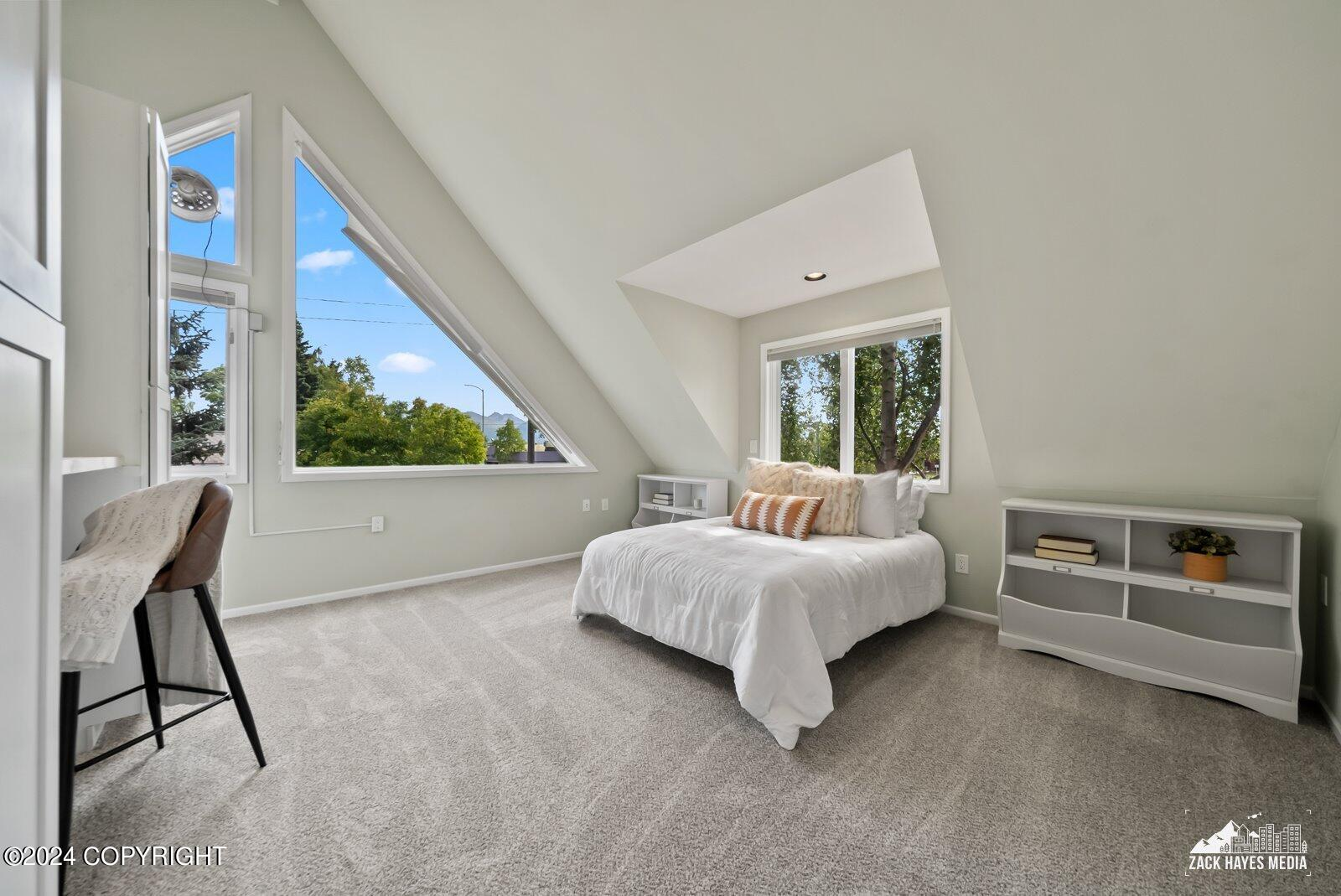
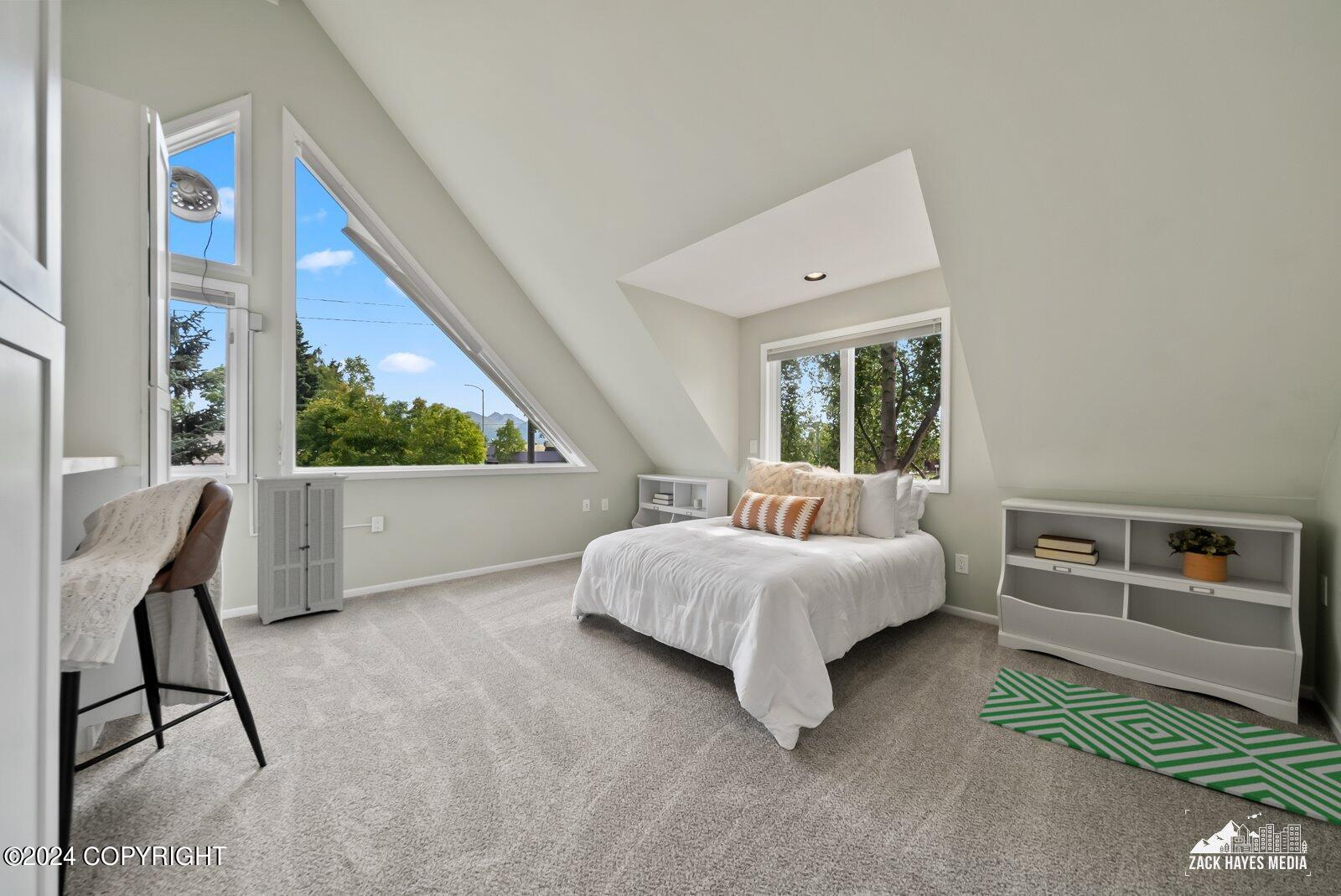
+ rug [978,667,1341,826]
+ storage cabinet [252,472,349,626]
